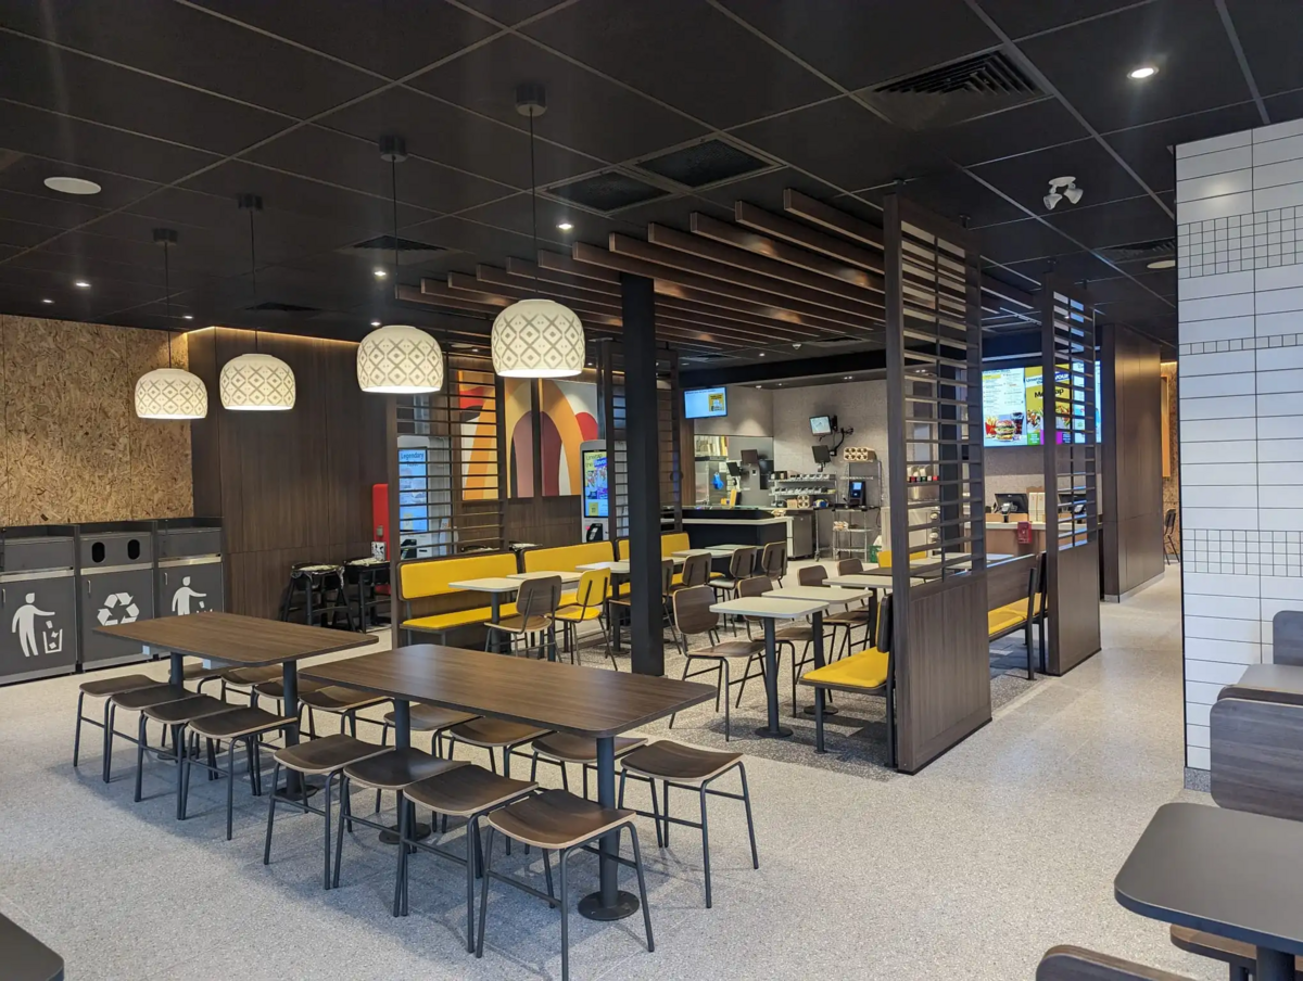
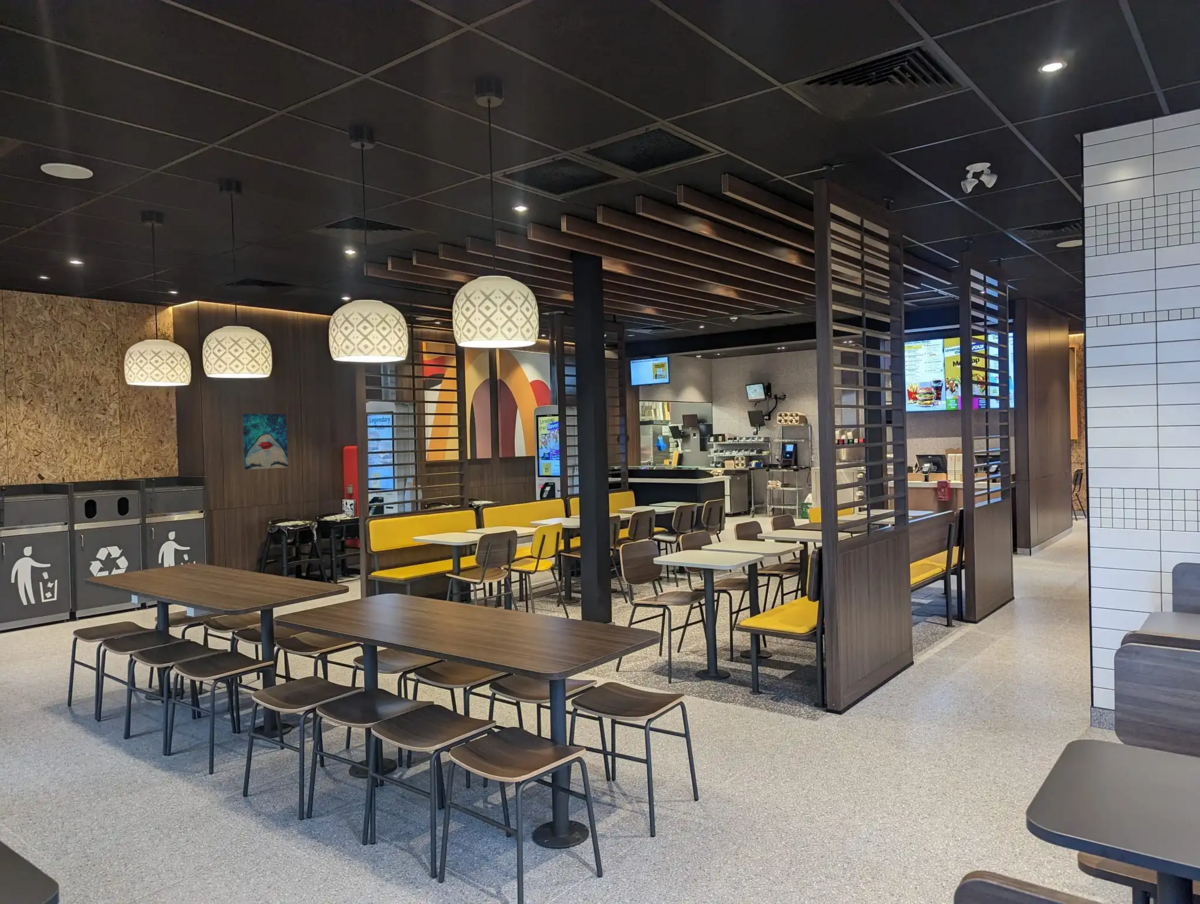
+ wall art [242,413,289,470]
